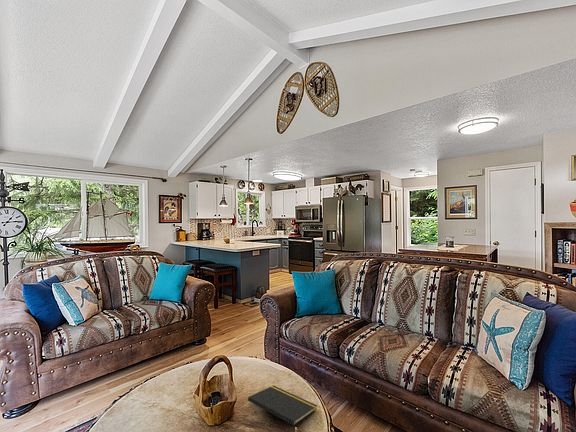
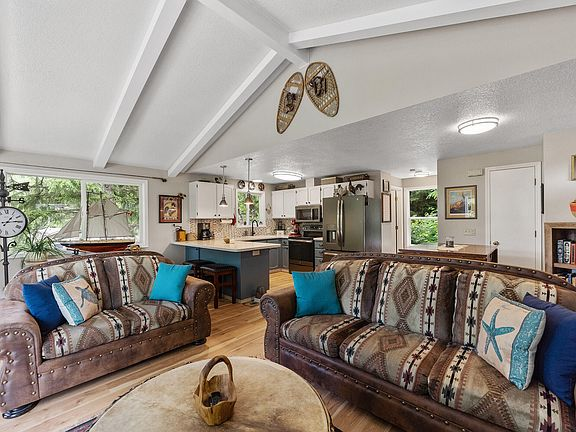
- notepad [247,384,318,426]
